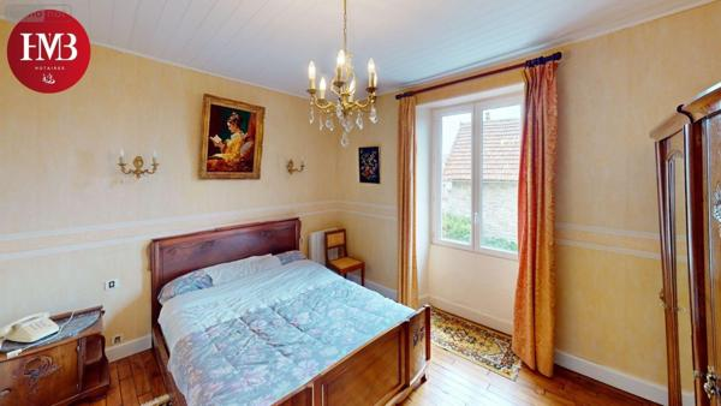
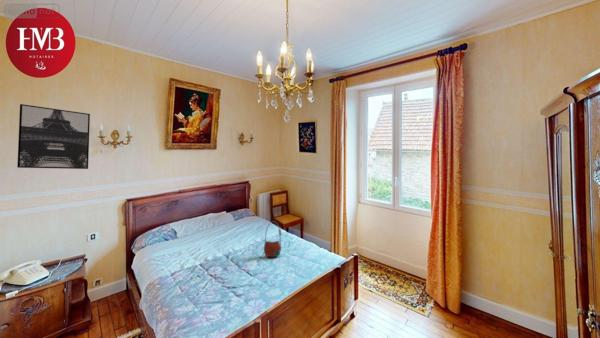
+ wall art [16,103,91,170]
+ handbag [263,220,283,258]
